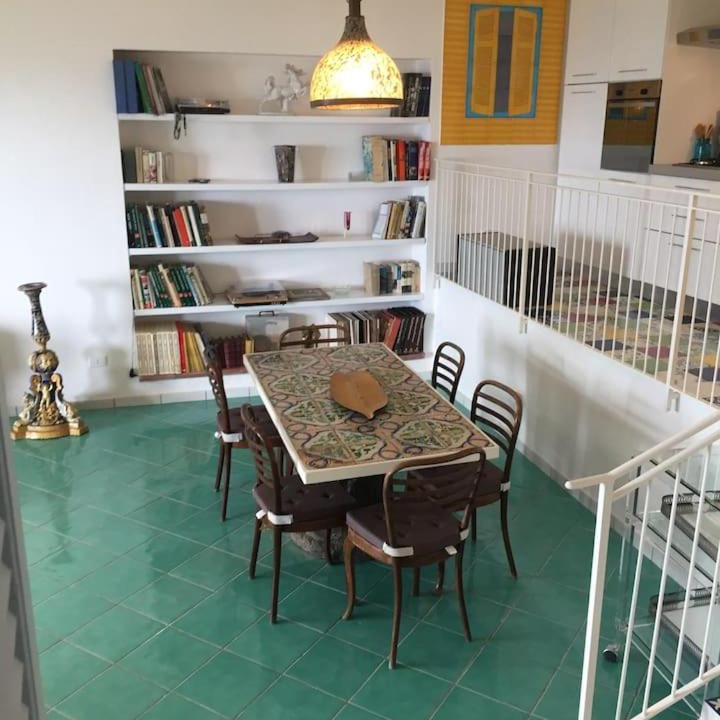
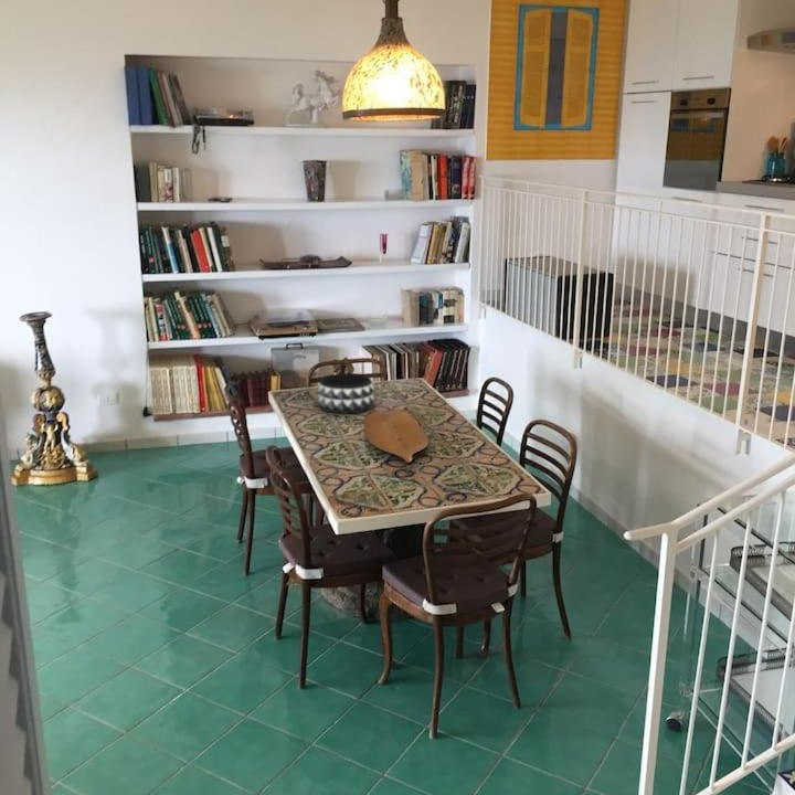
+ decorative bowl [315,372,377,415]
